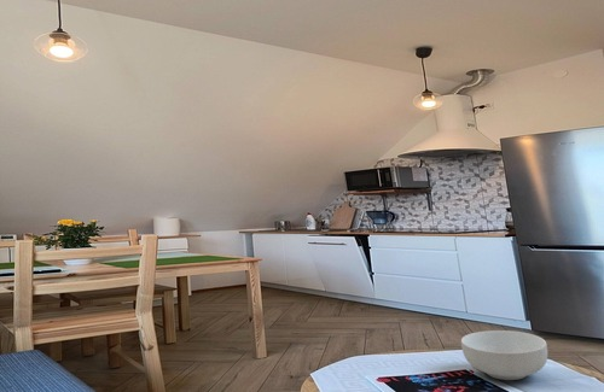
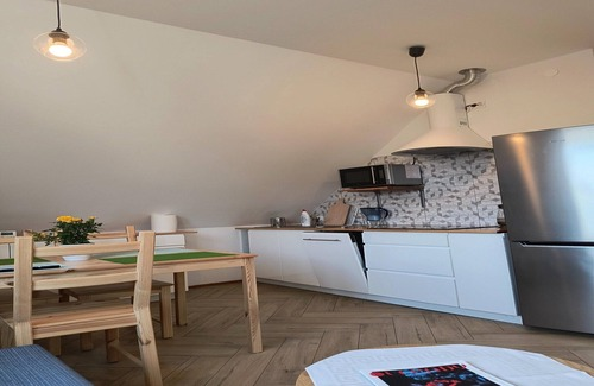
- cereal bowl [460,329,548,381]
